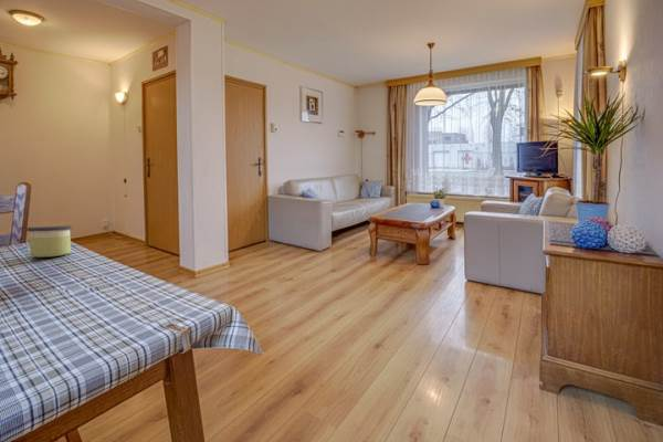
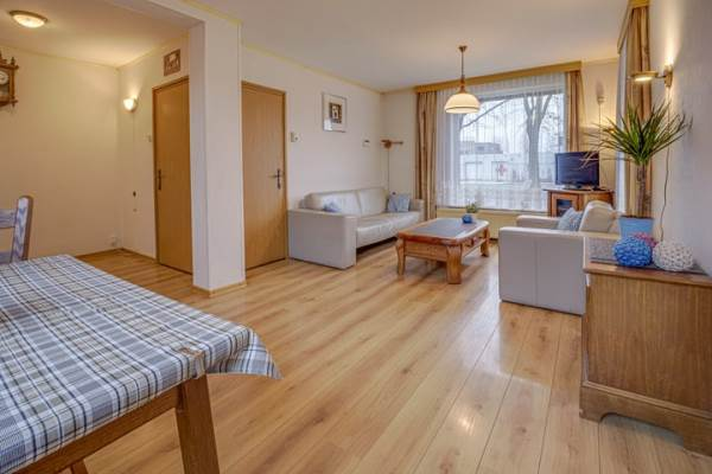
- candle [25,224,73,259]
